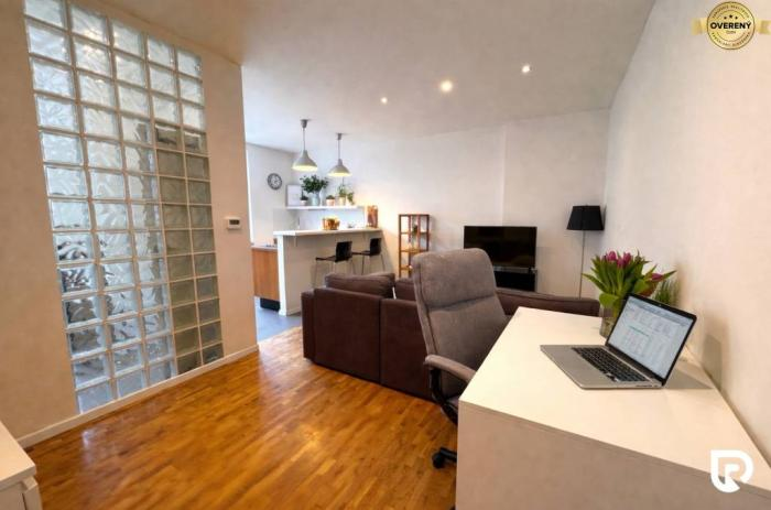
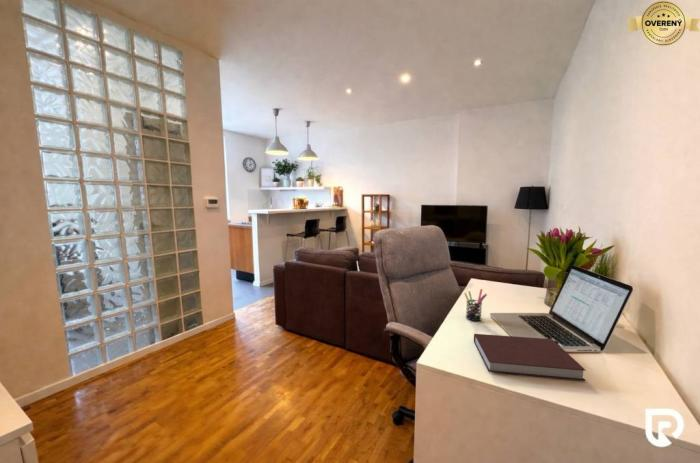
+ notebook [473,333,587,382]
+ pen holder [463,288,488,322]
